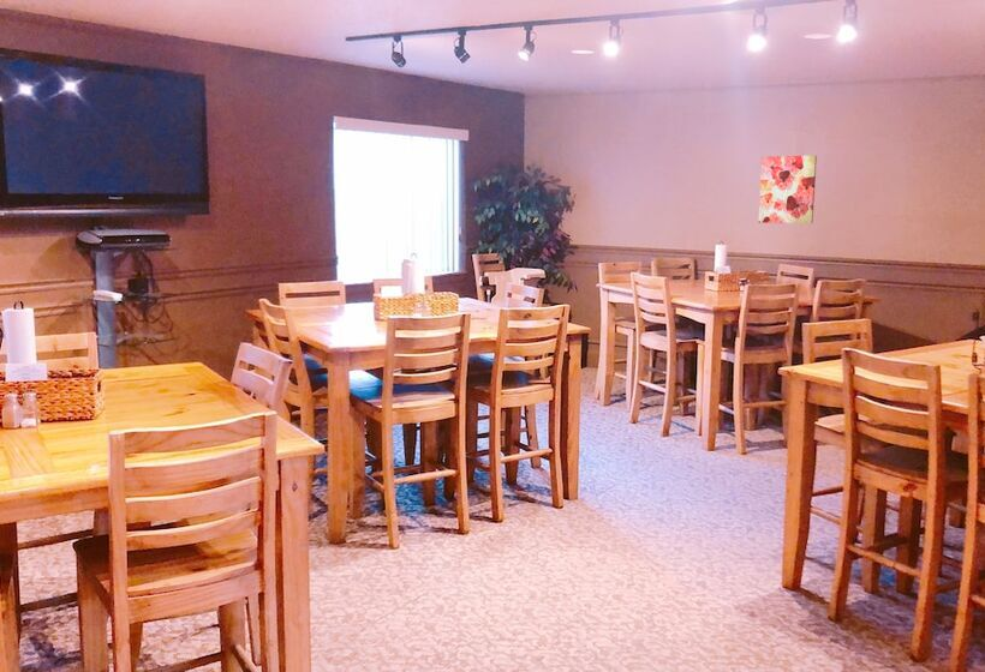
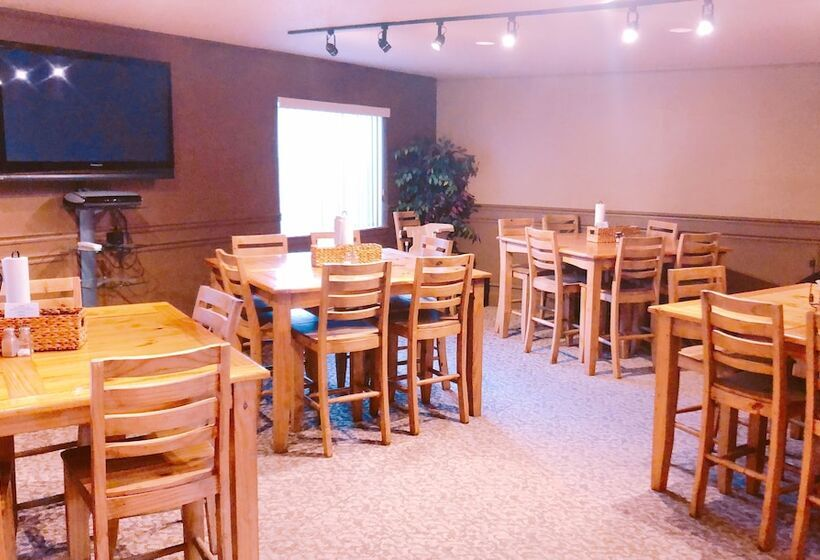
- wall art [758,154,818,224]
